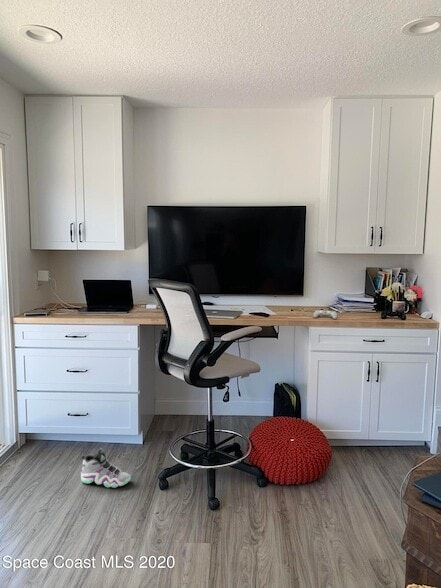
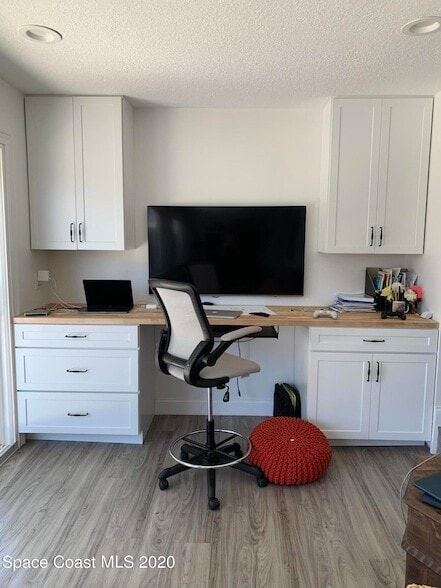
- sneaker [80,447,132,489]
